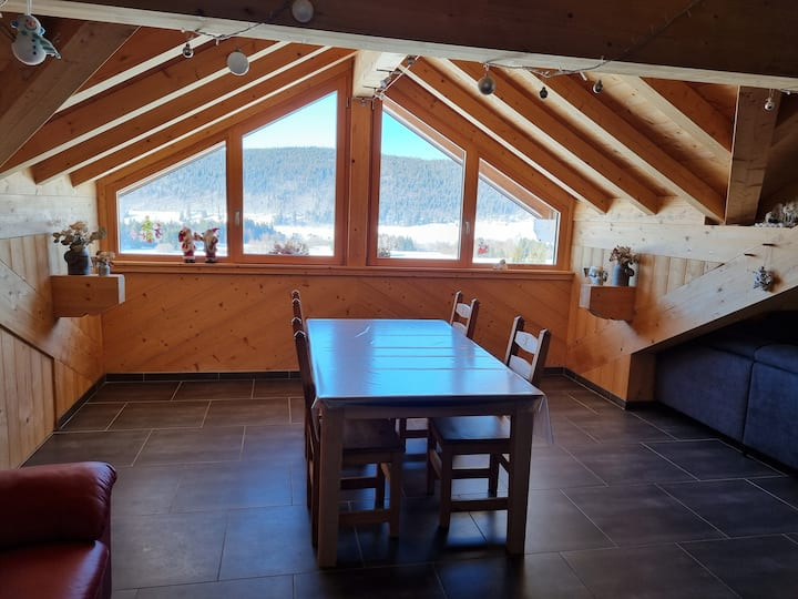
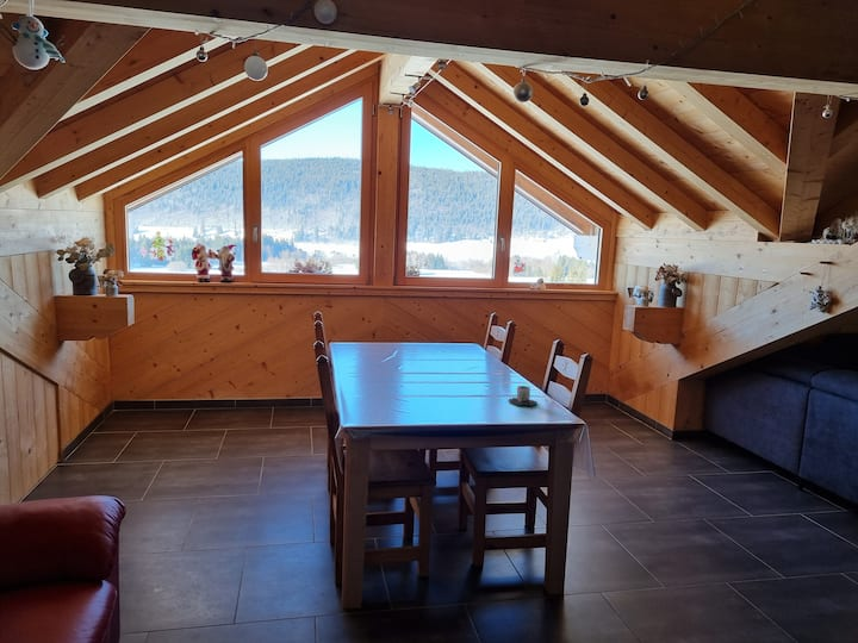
+ mug [508,385,539,407]
